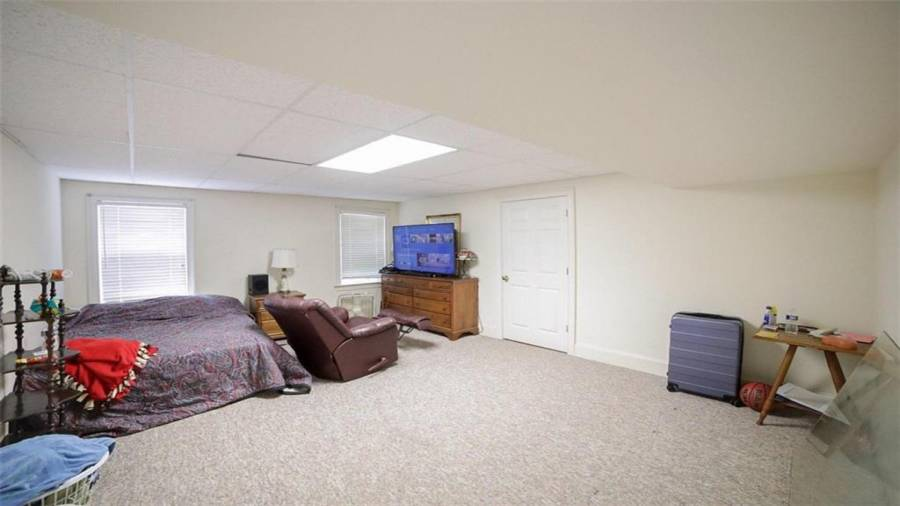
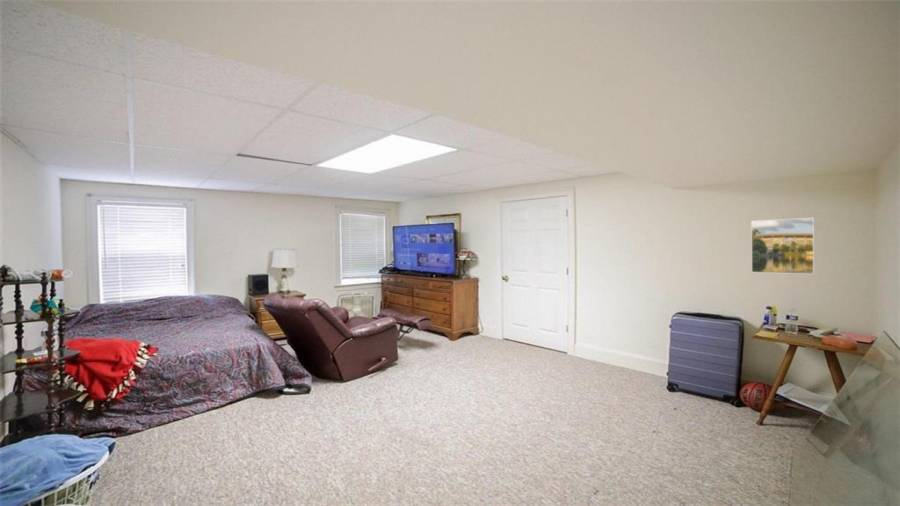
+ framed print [750,216,815,275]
